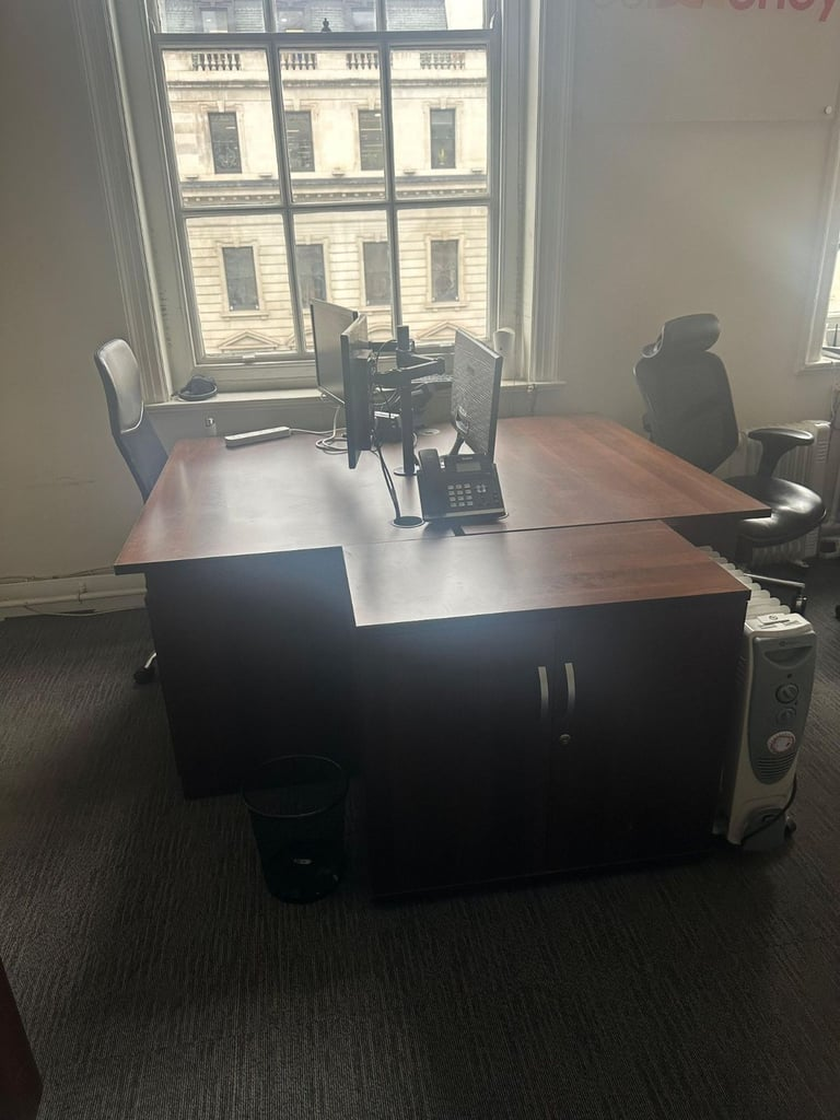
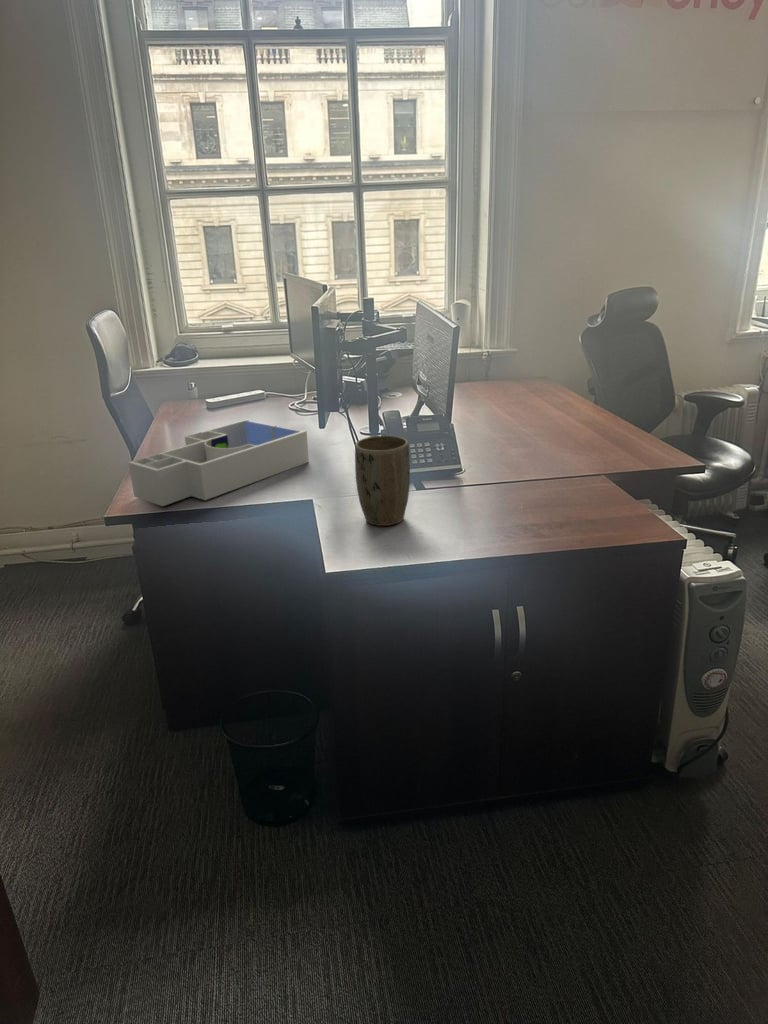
+ plant pot [354,434,411,527]
+ desk organizer [127,419,310,507]
